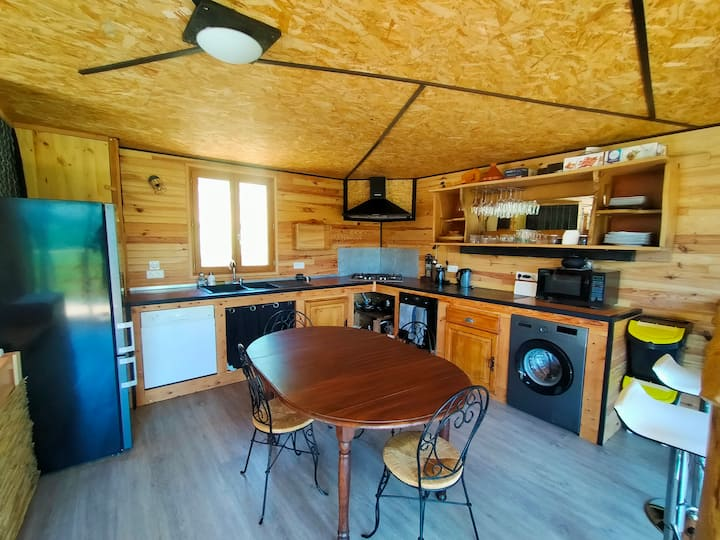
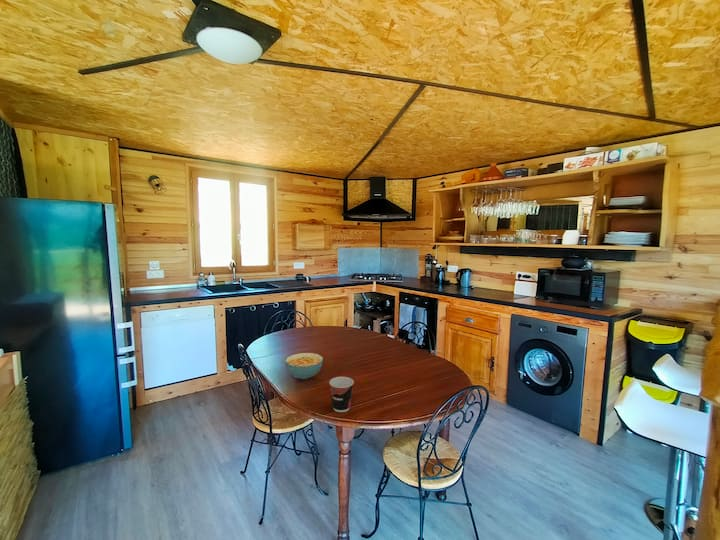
+ cup [328,376,355,413]
+ cereal bowl [284,352,324,380]
